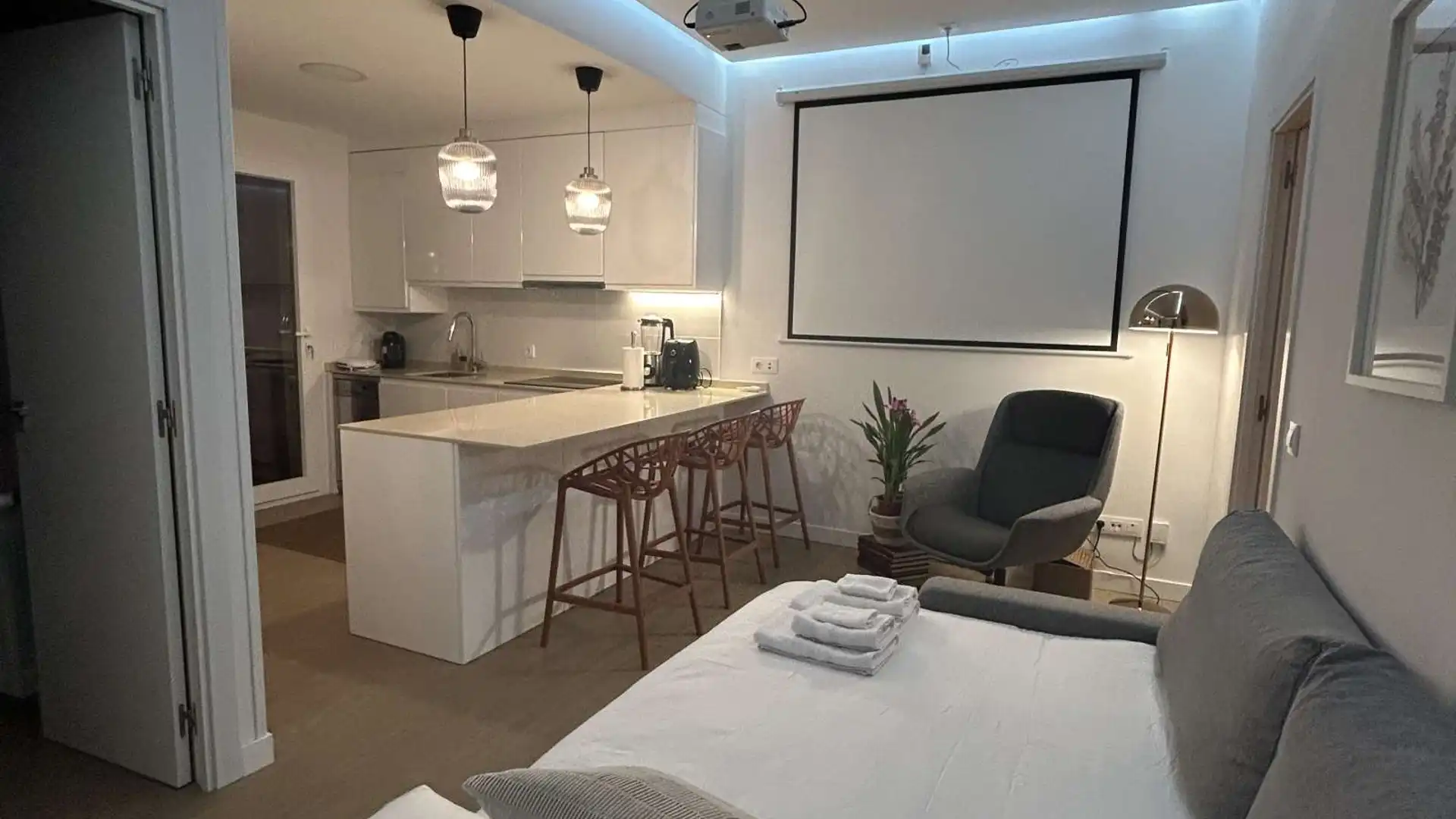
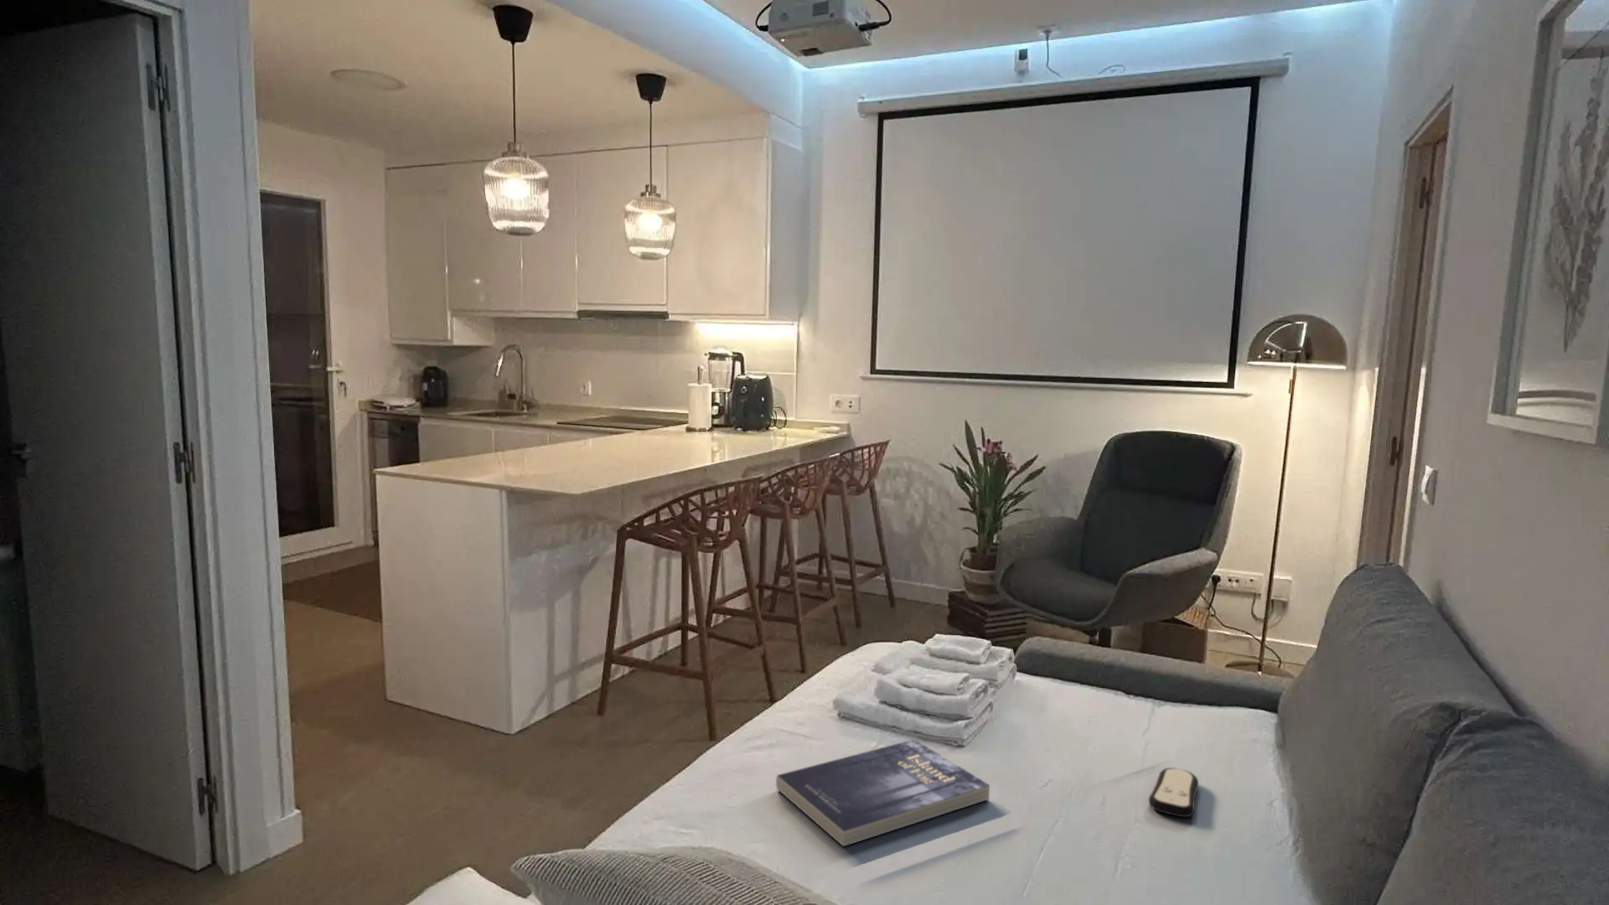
+ book [775,738,990,848]
+ remote control [1148,767,1199,819]
